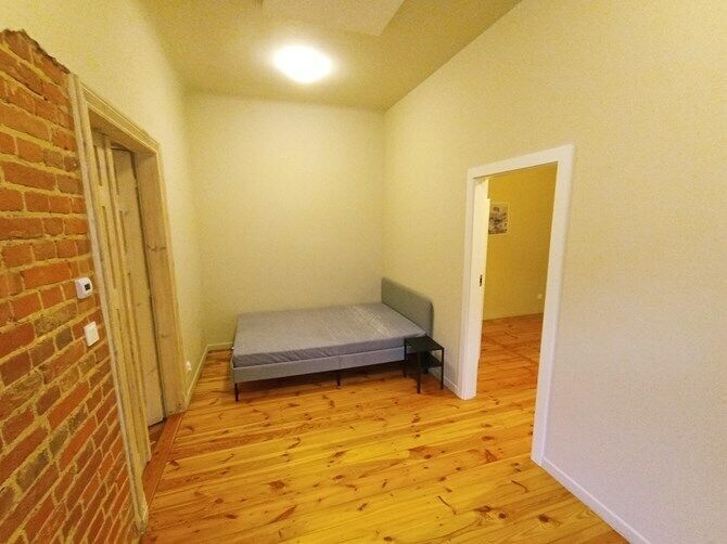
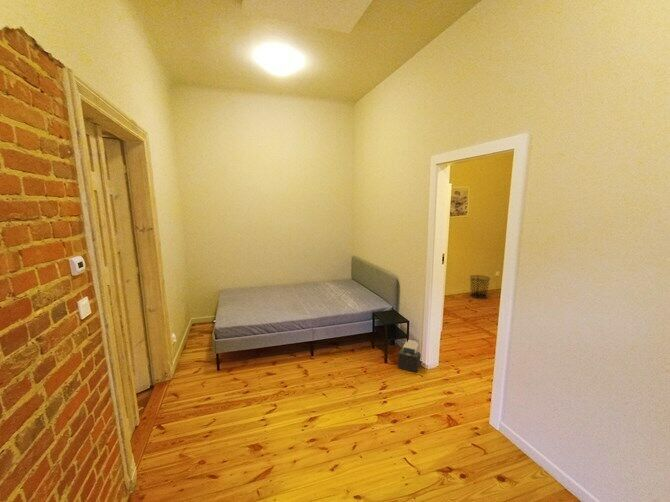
+ air filter [397,338,422,374]
+ waste bin [469,274,491,300]
